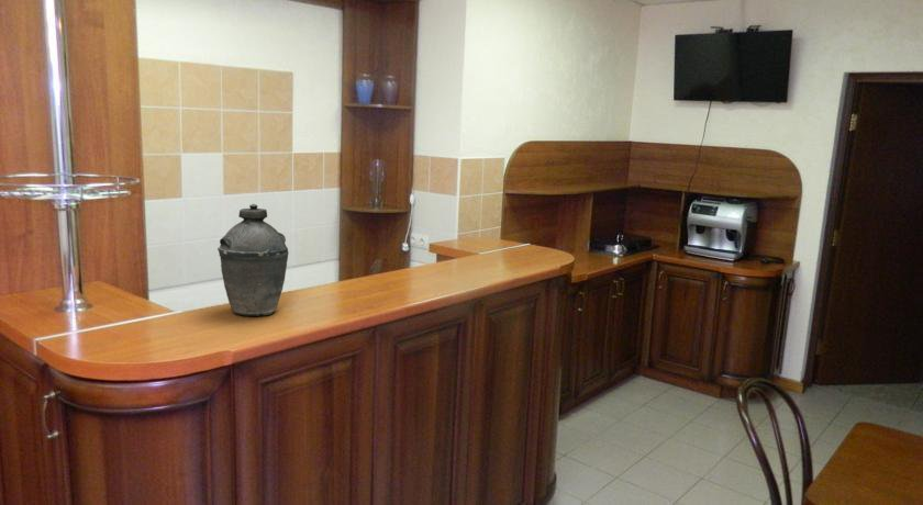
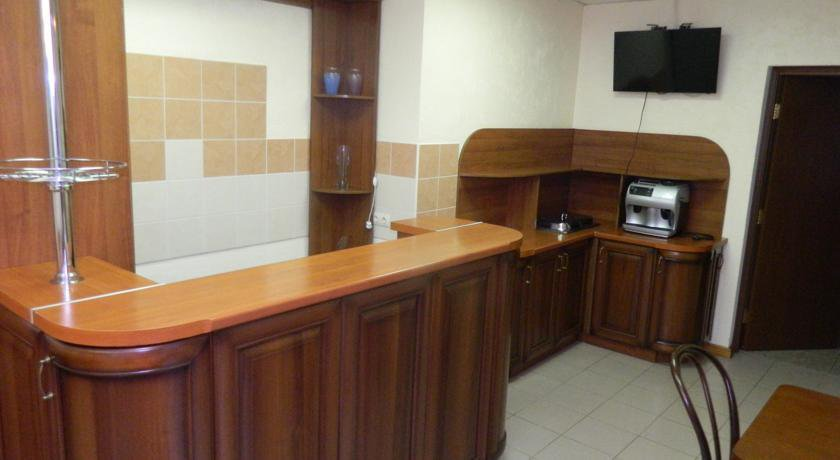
- kettle [216,203,290,317]
